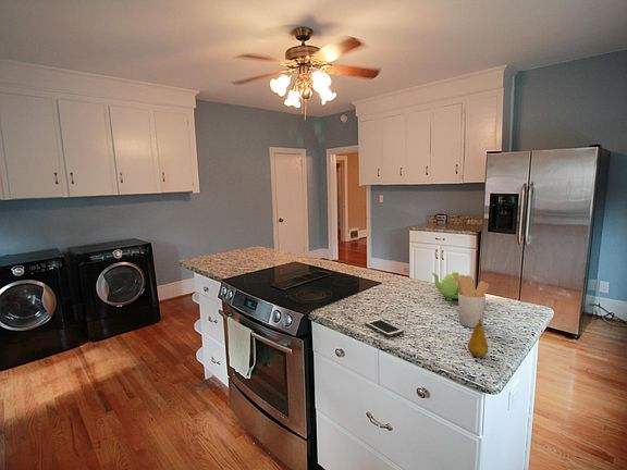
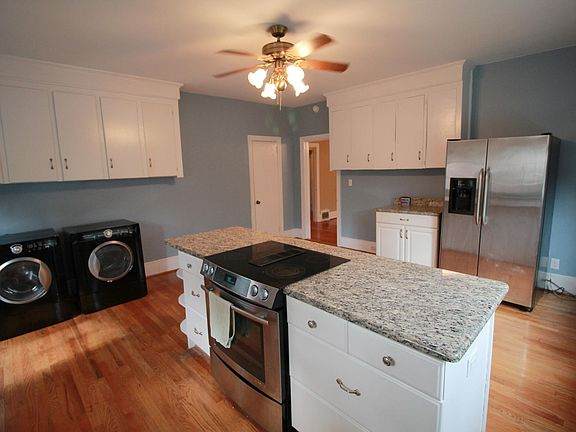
- utensil holder [453,274,490,329]
- fruit [467,319,489,358]
- teapot [431,271,477,301]
- cell phone [364,318,405,338]
